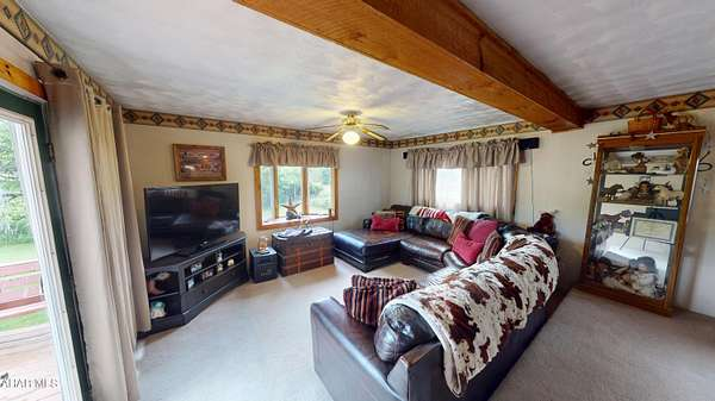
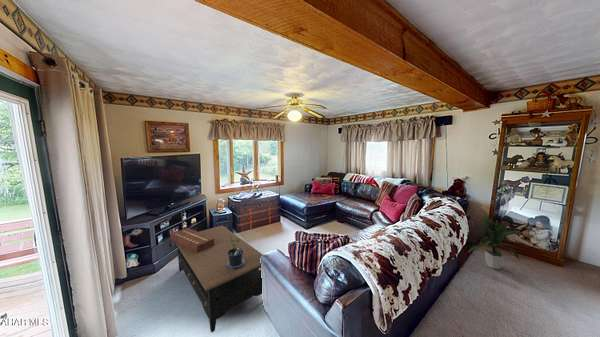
+ coffee table [175,225,264,334]
+ potted plant [226,231,245,270]
+ decorative box [168,227,215,253]
+ indoor plant [467,215,529,270]
